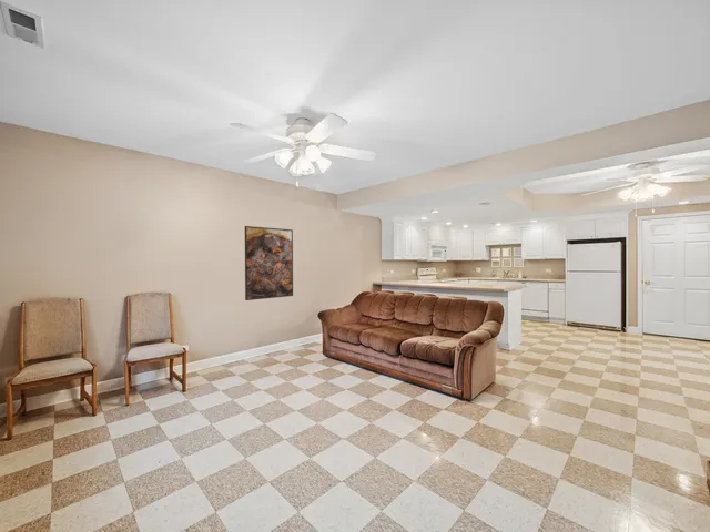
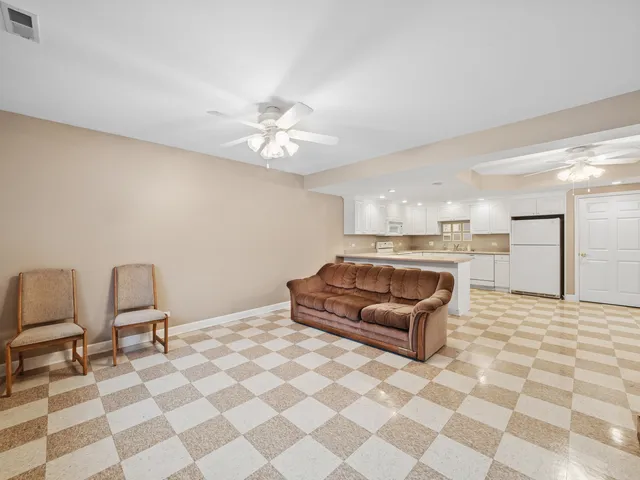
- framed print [244,225,294,301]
